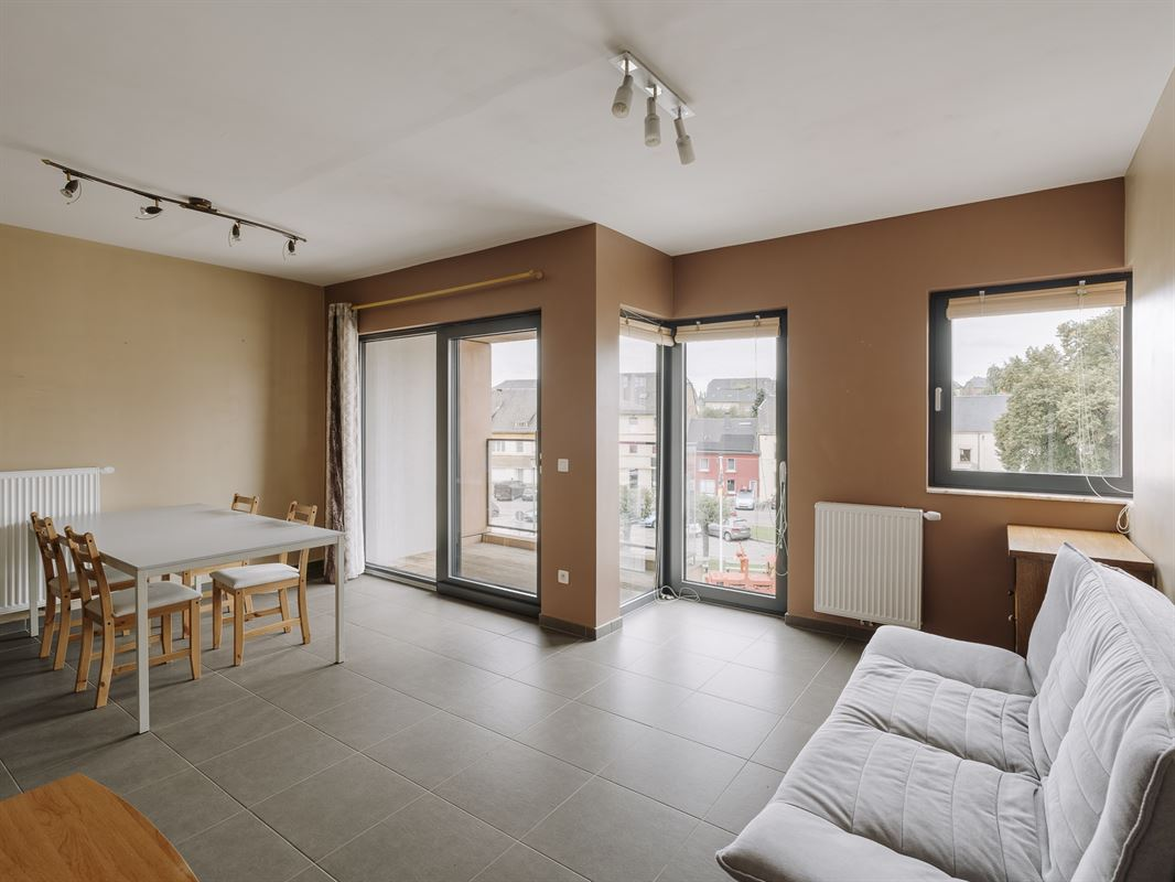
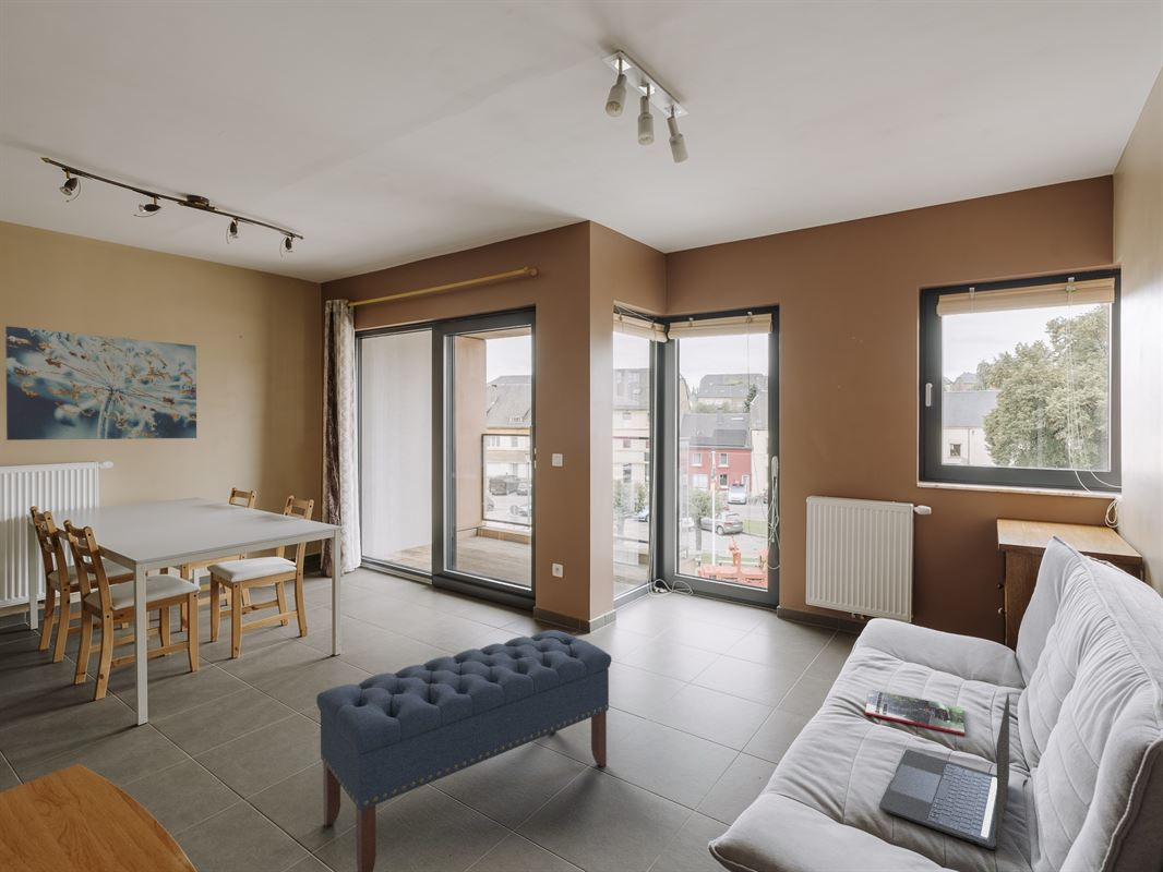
+ laptop [878,692,1010,850]
+ bench [315,629,612,872]
+ wall art [4,325,197,441]
+ magazine [864,689,966,736]
